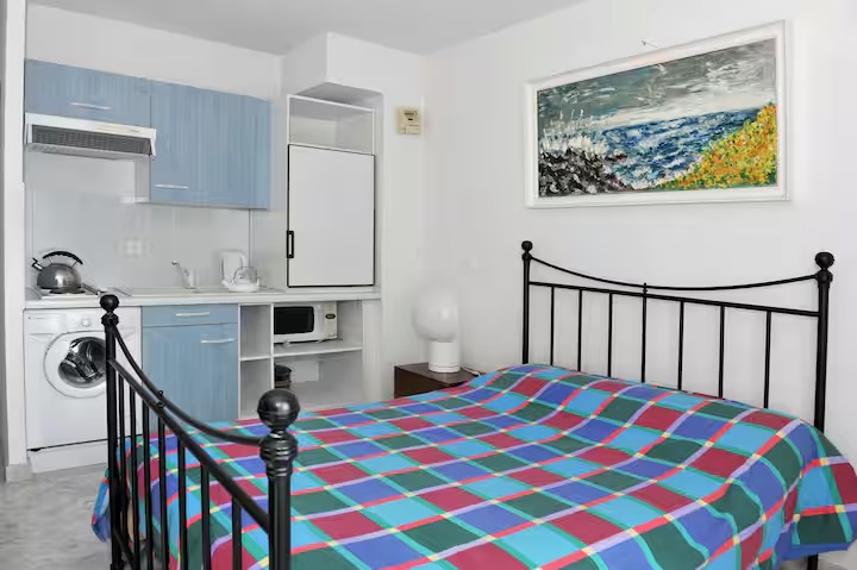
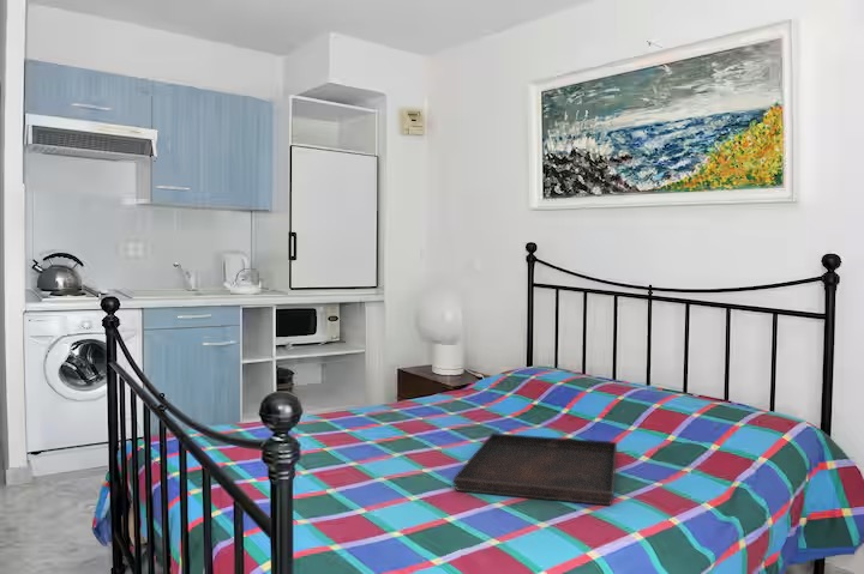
+ serving tray [452,433,618,506]
